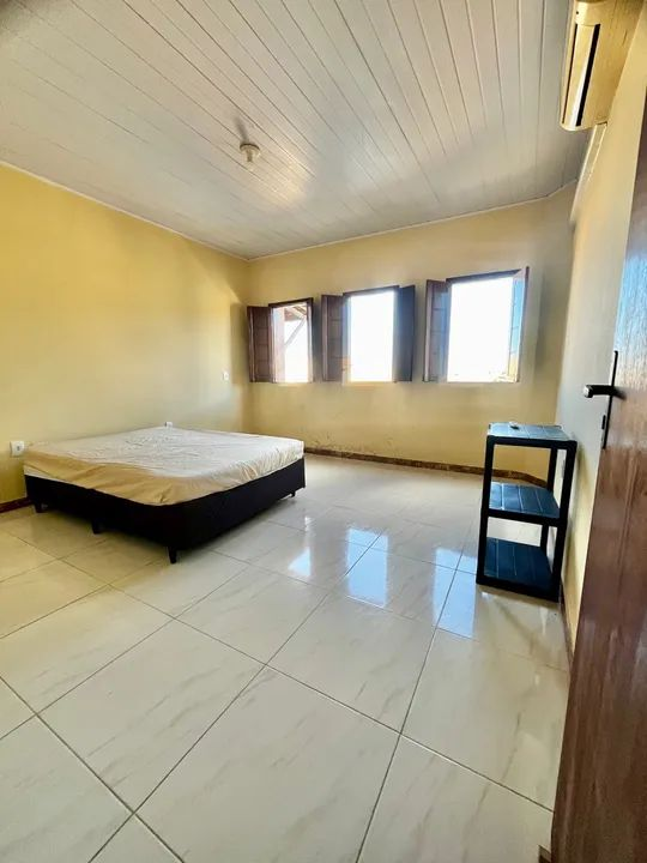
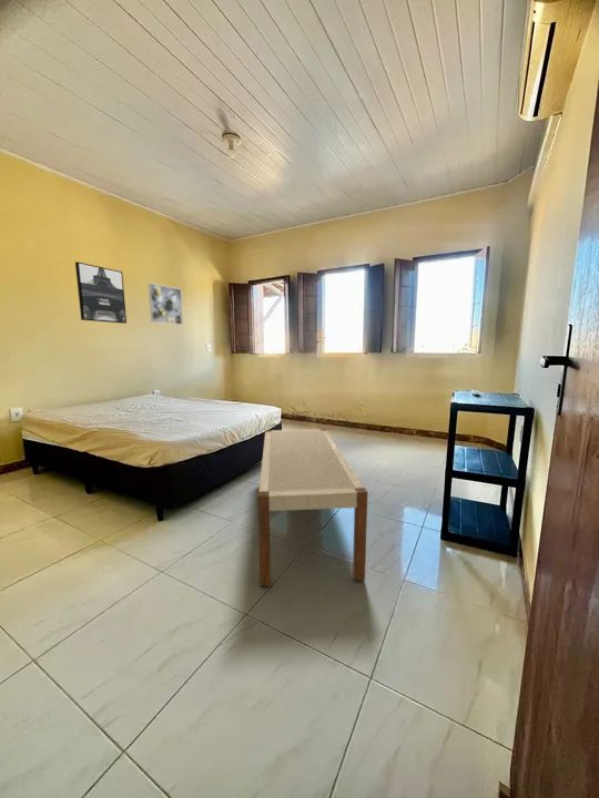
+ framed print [148,282,184,326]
+ bench [257,428,368,587]
+ wall art [74,260,128,325]
